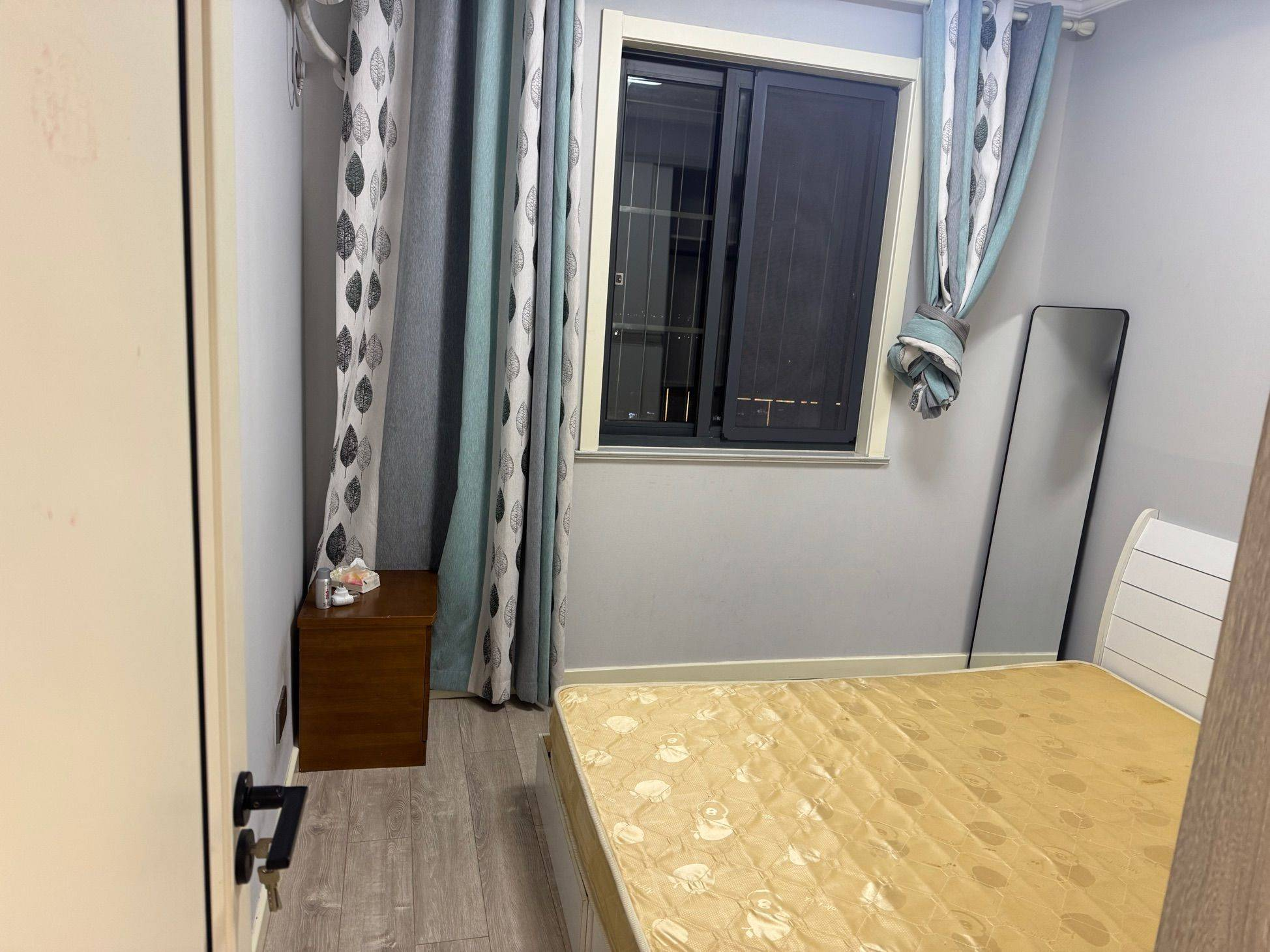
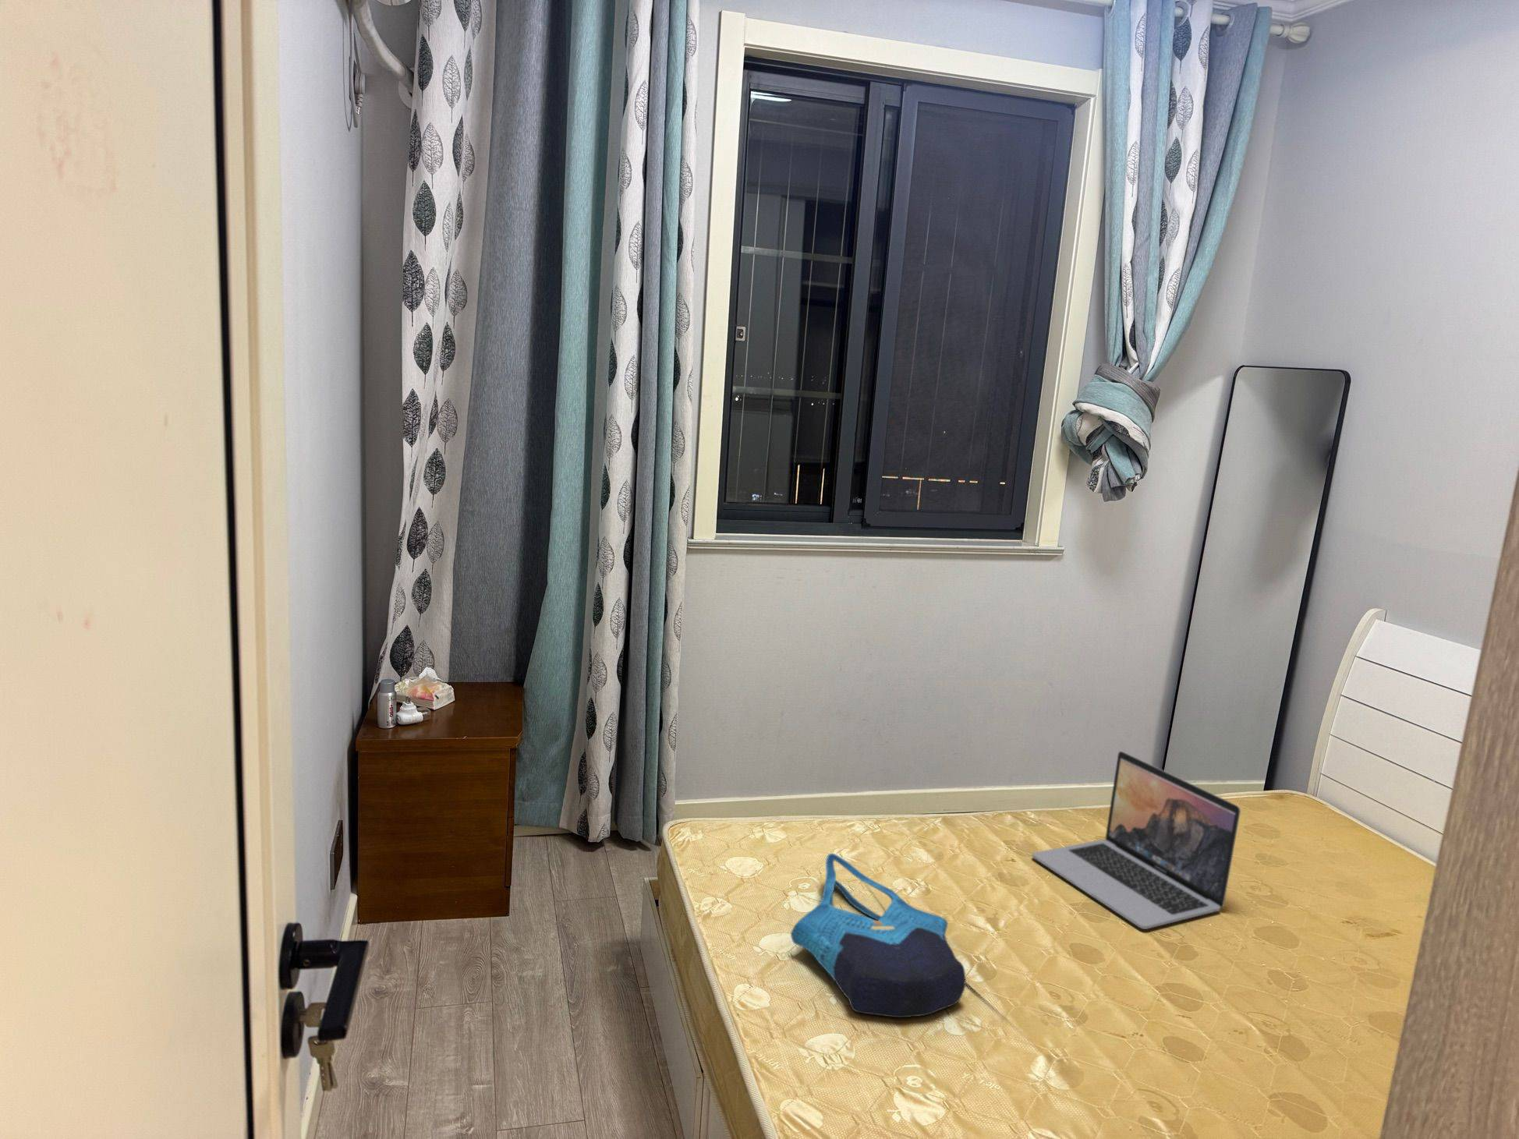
+ tote bag [789,853,966,1018]
+ laptop [1031,750,1242,930]
